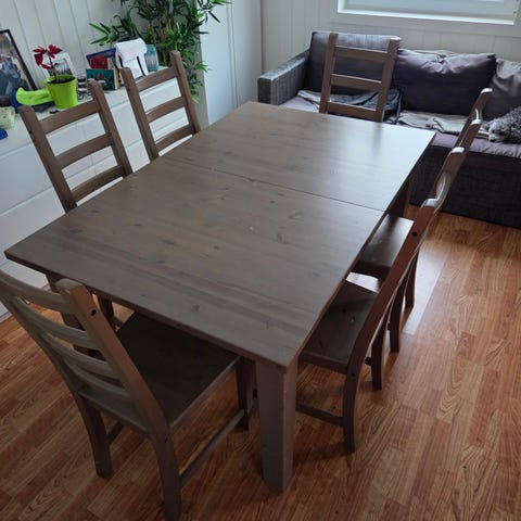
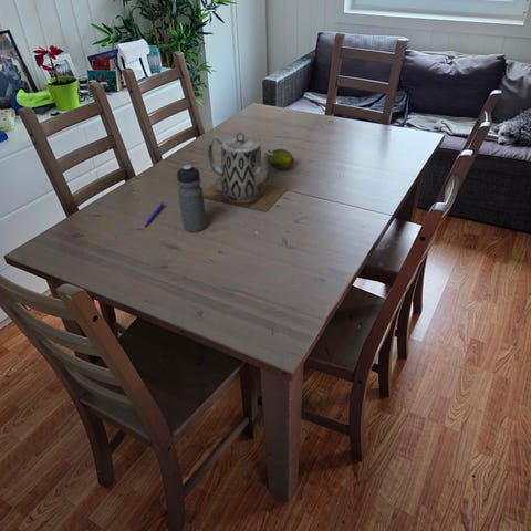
+ pen [143,201,165,228]
+ fruit [269,148,295,170]
+ teapot [202,131,289,214]
+ water bottle [176,164,208,233]
